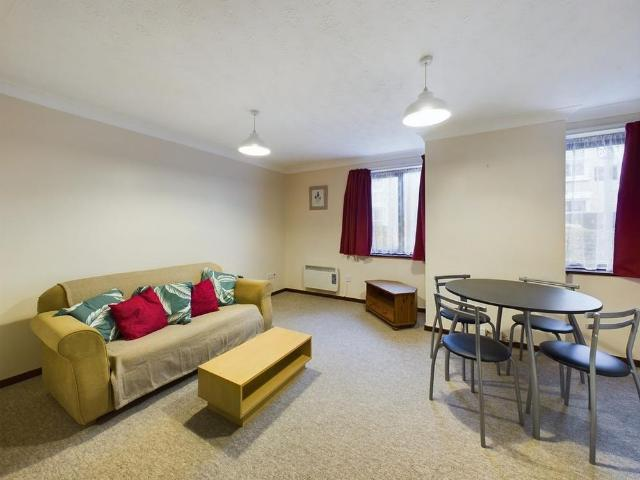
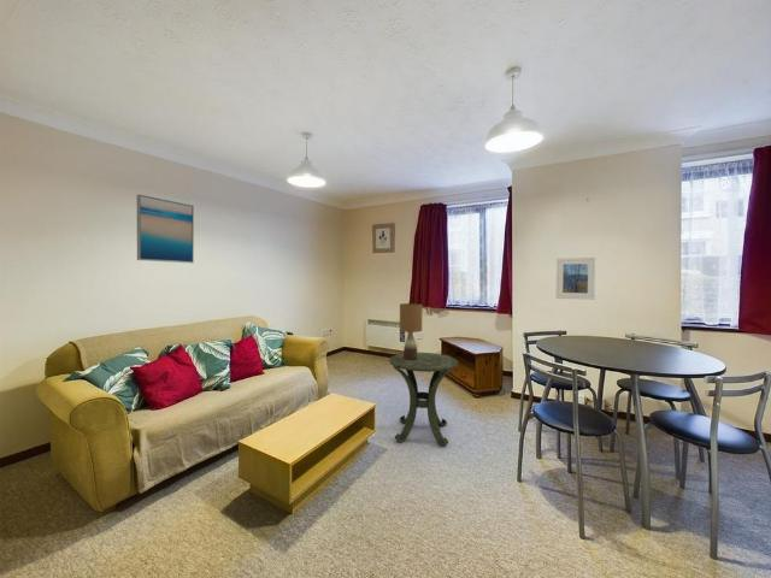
+ side table [388,352,459,447]
+ wall art [136,193,195,264]
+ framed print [554,256,596,301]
+ table lamp [399,302,424,360]
